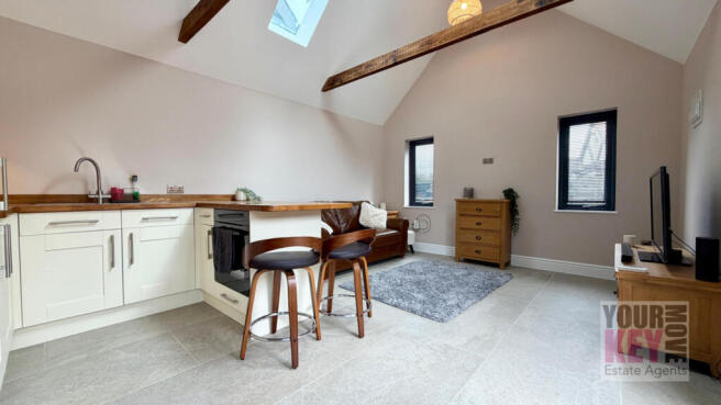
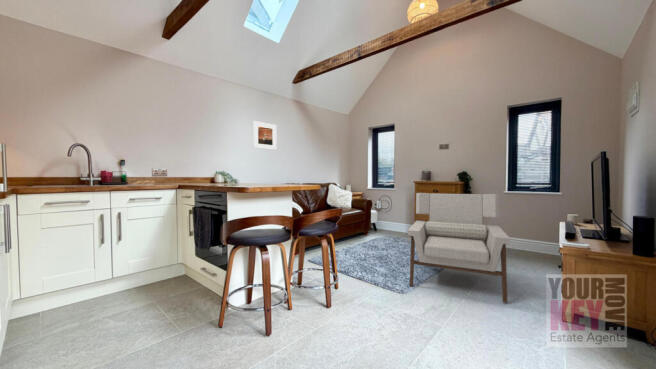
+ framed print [253,120,277,151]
+ armchair [407,192,511,304]
